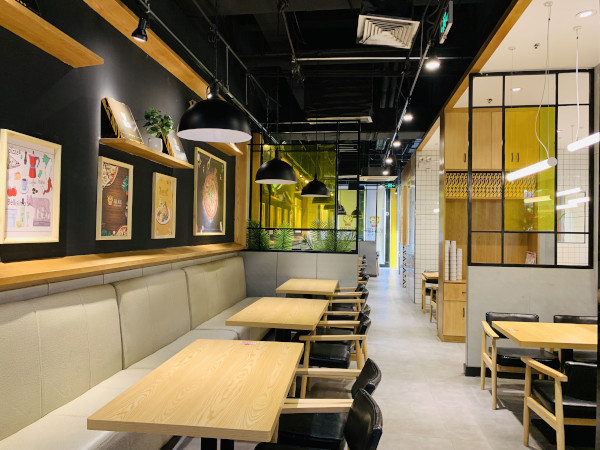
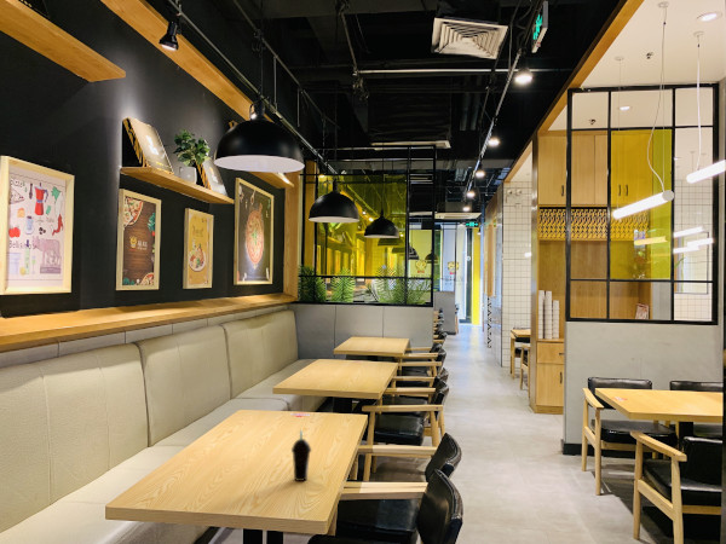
+ cup [290,429,312,482]
